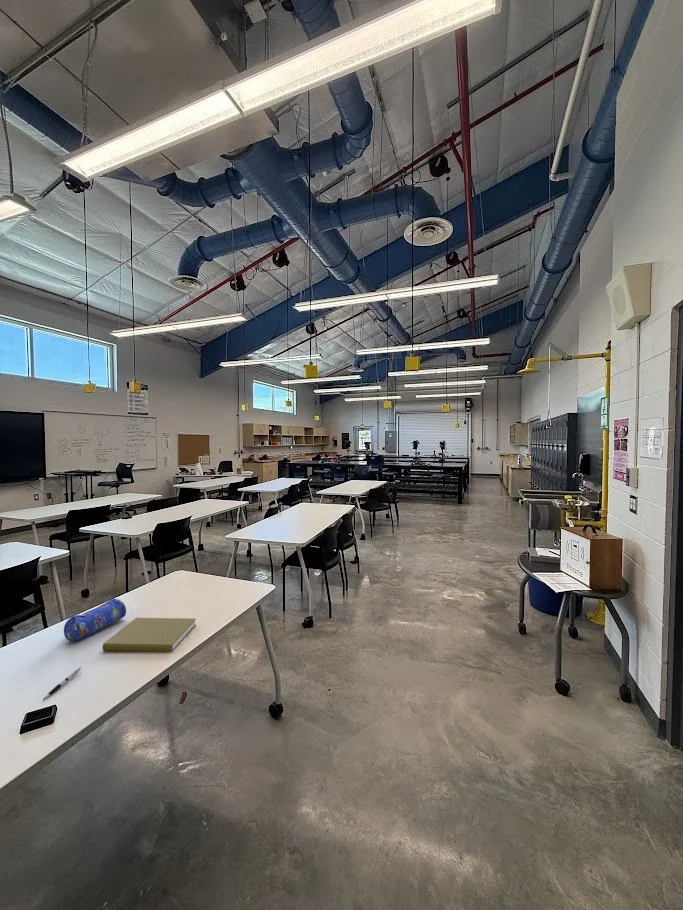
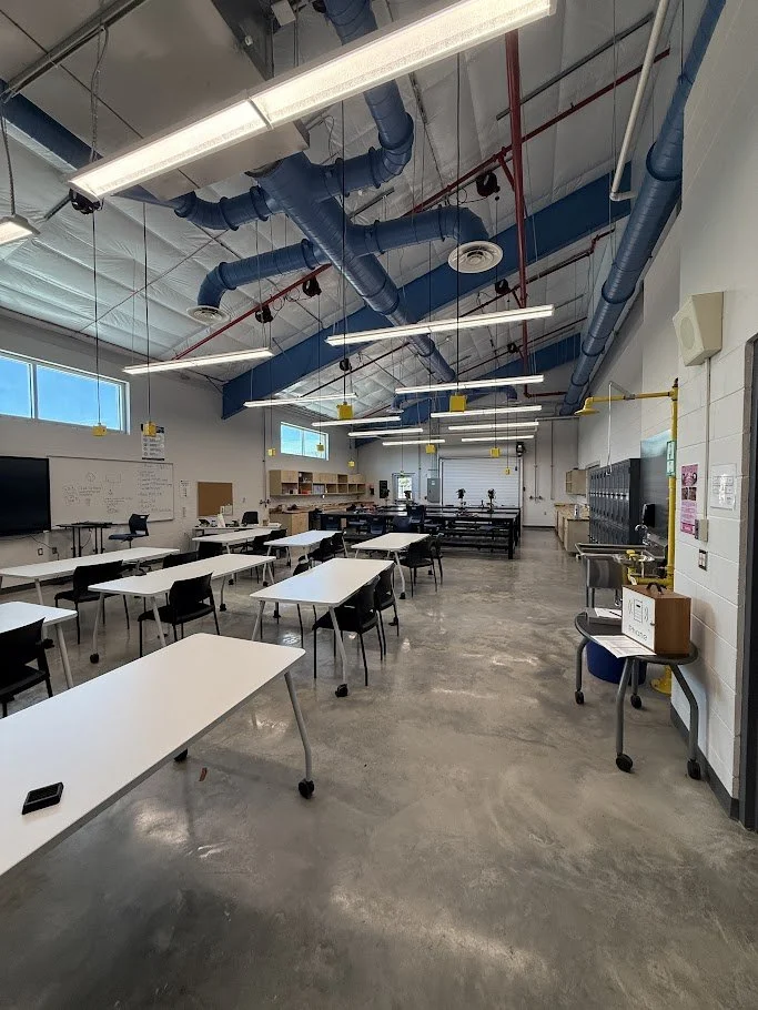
- pencil case [63,597,127,643]
- book [102,617,197,653]
- pen [43,666,82,700]
